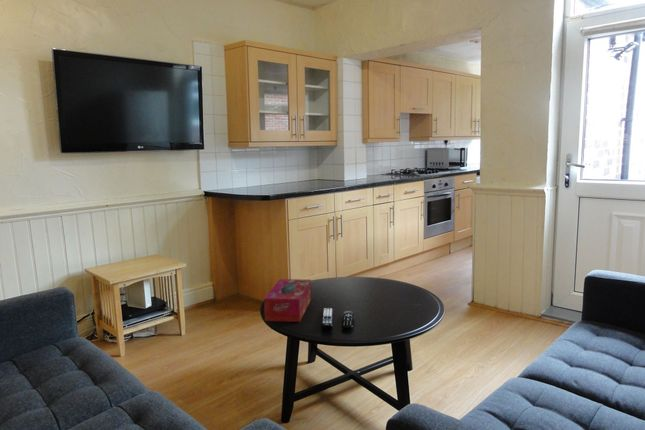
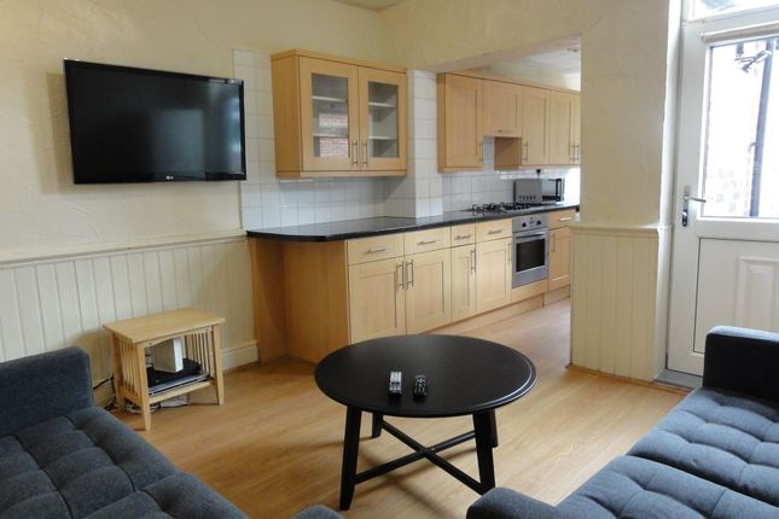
- tissue box [263,278,312,323]
